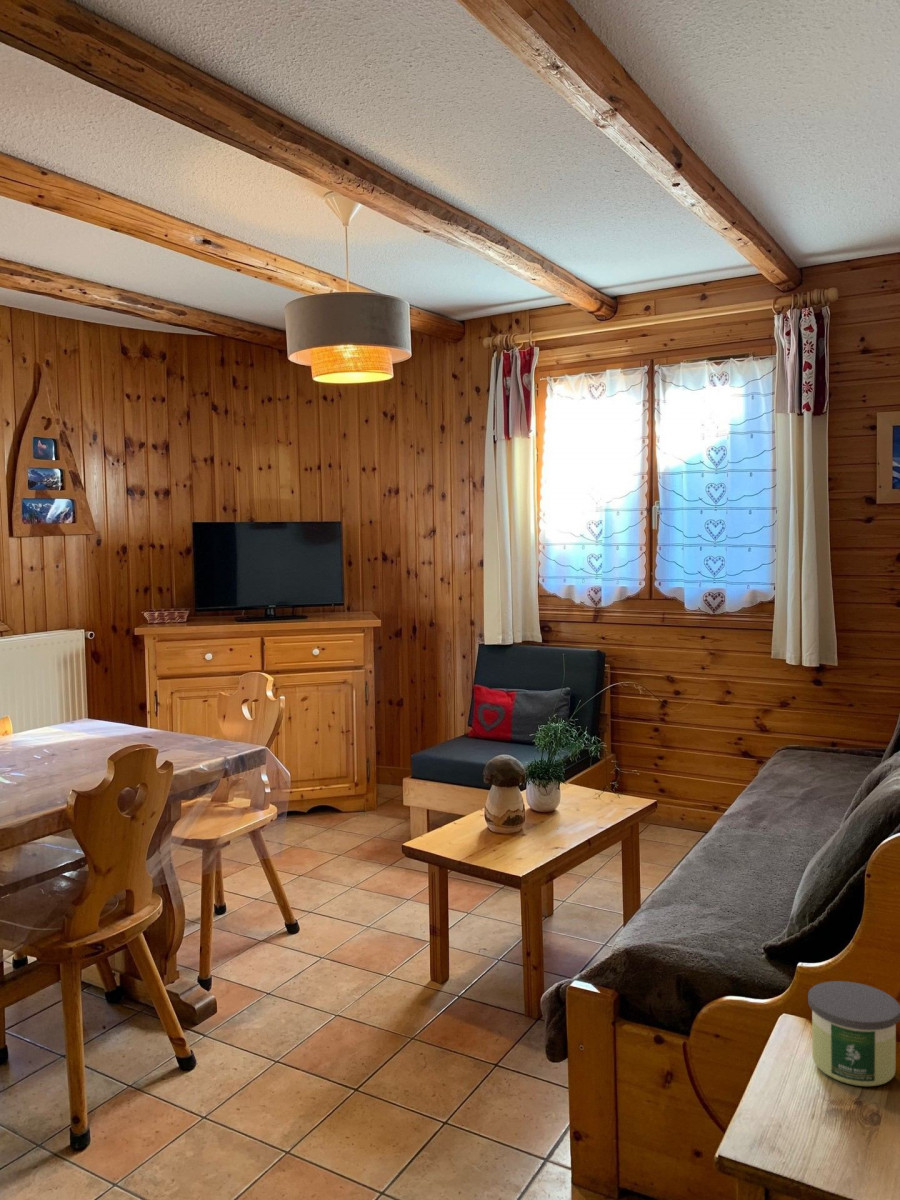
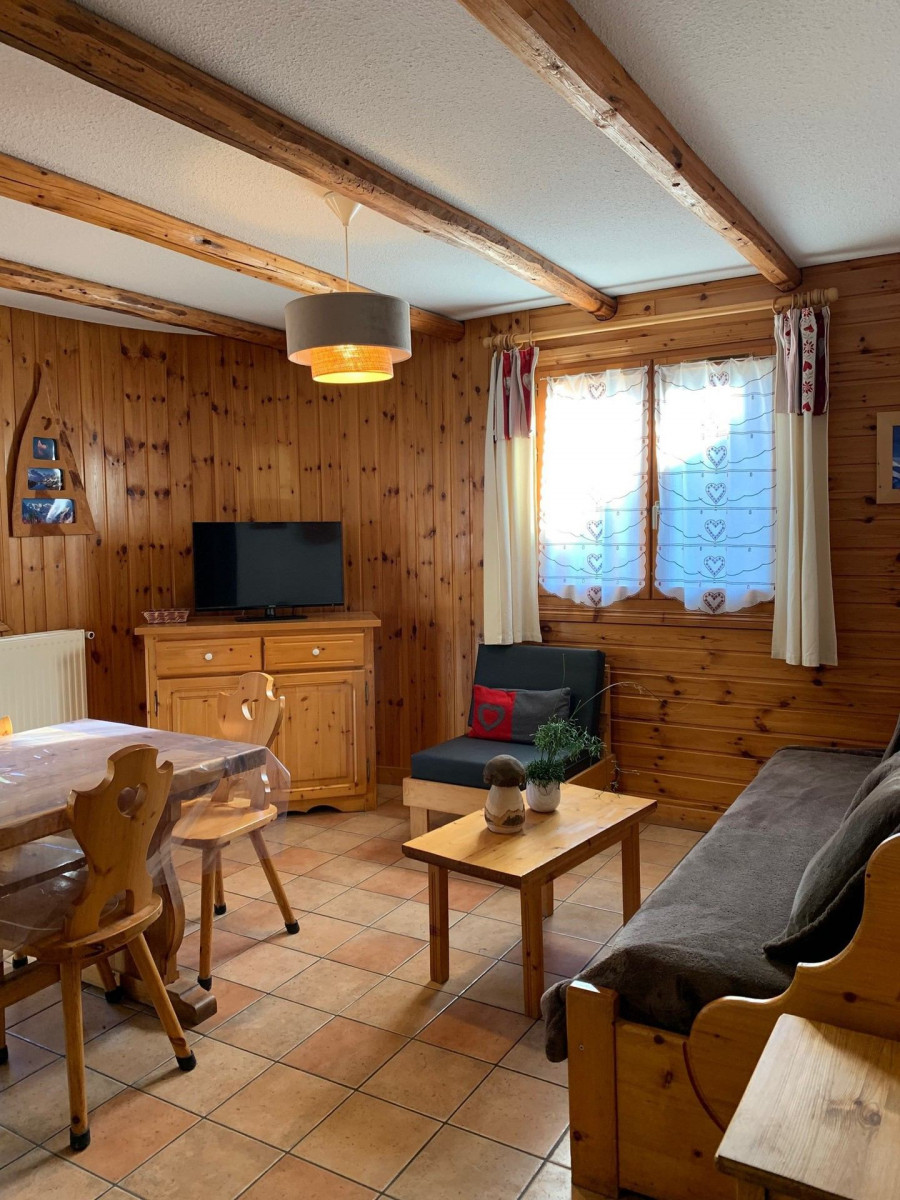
- candle [807,980,900,1087]
